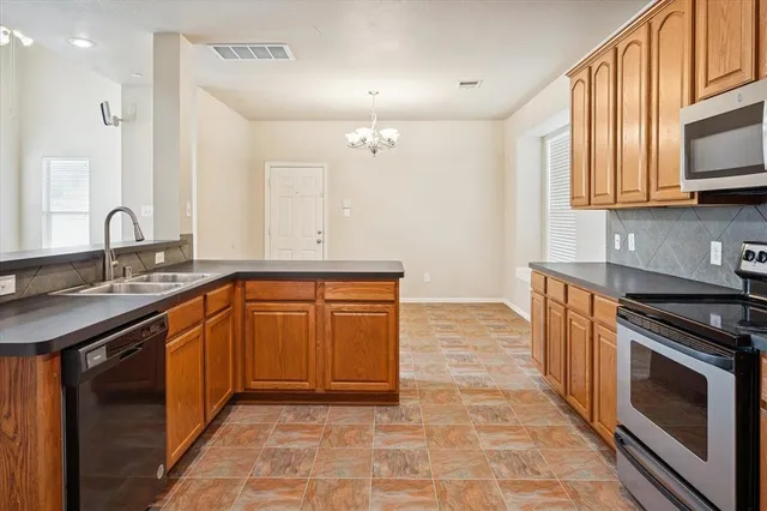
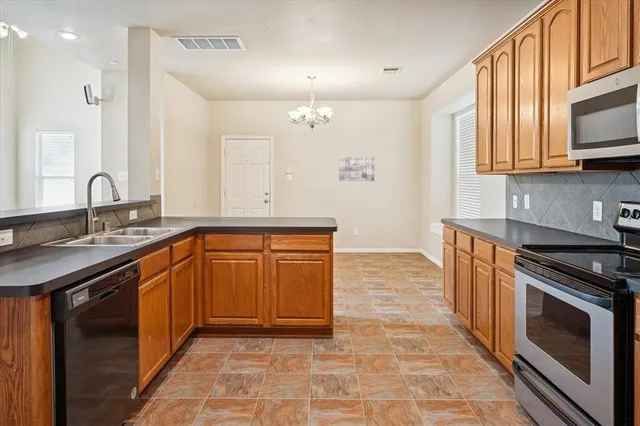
+ wall art [338,156,375,182]
